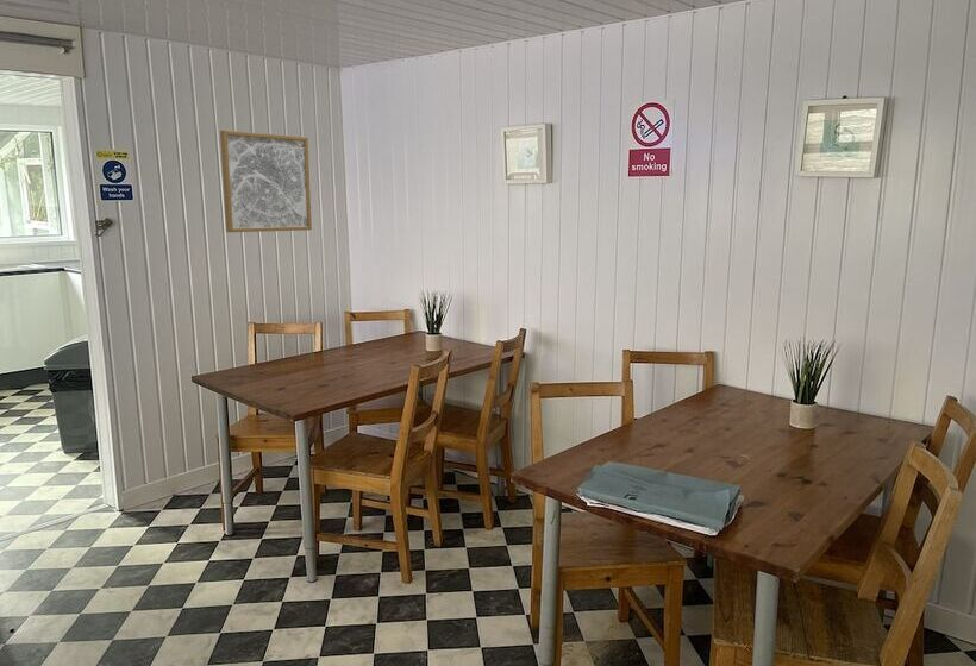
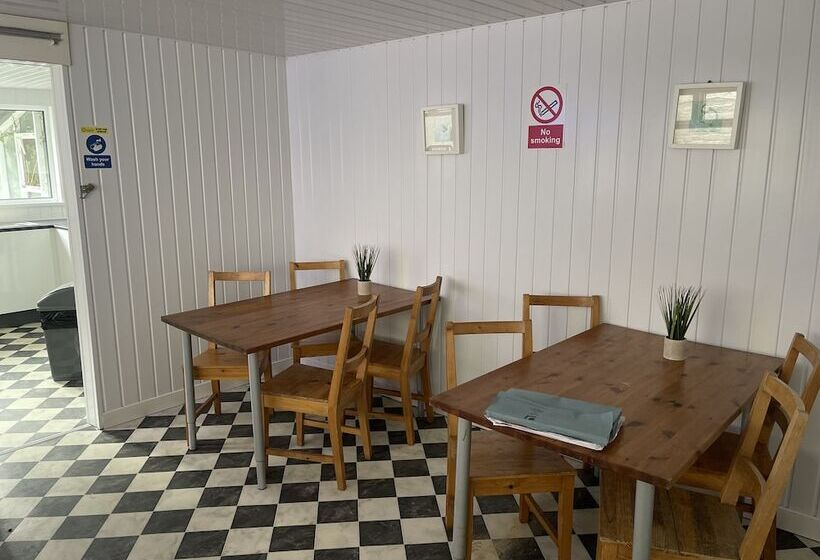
- wall art [219,130,313,233]
